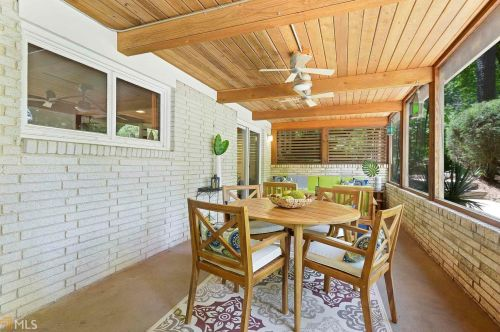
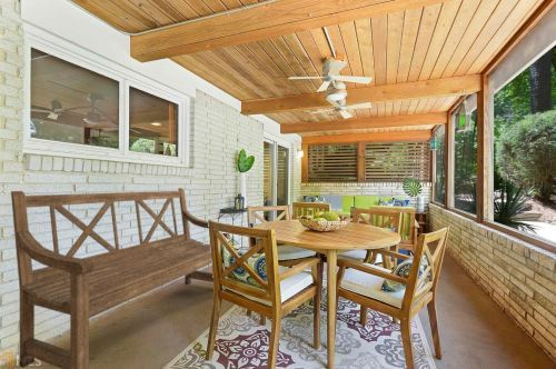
+ bench [10,187,231,369]
